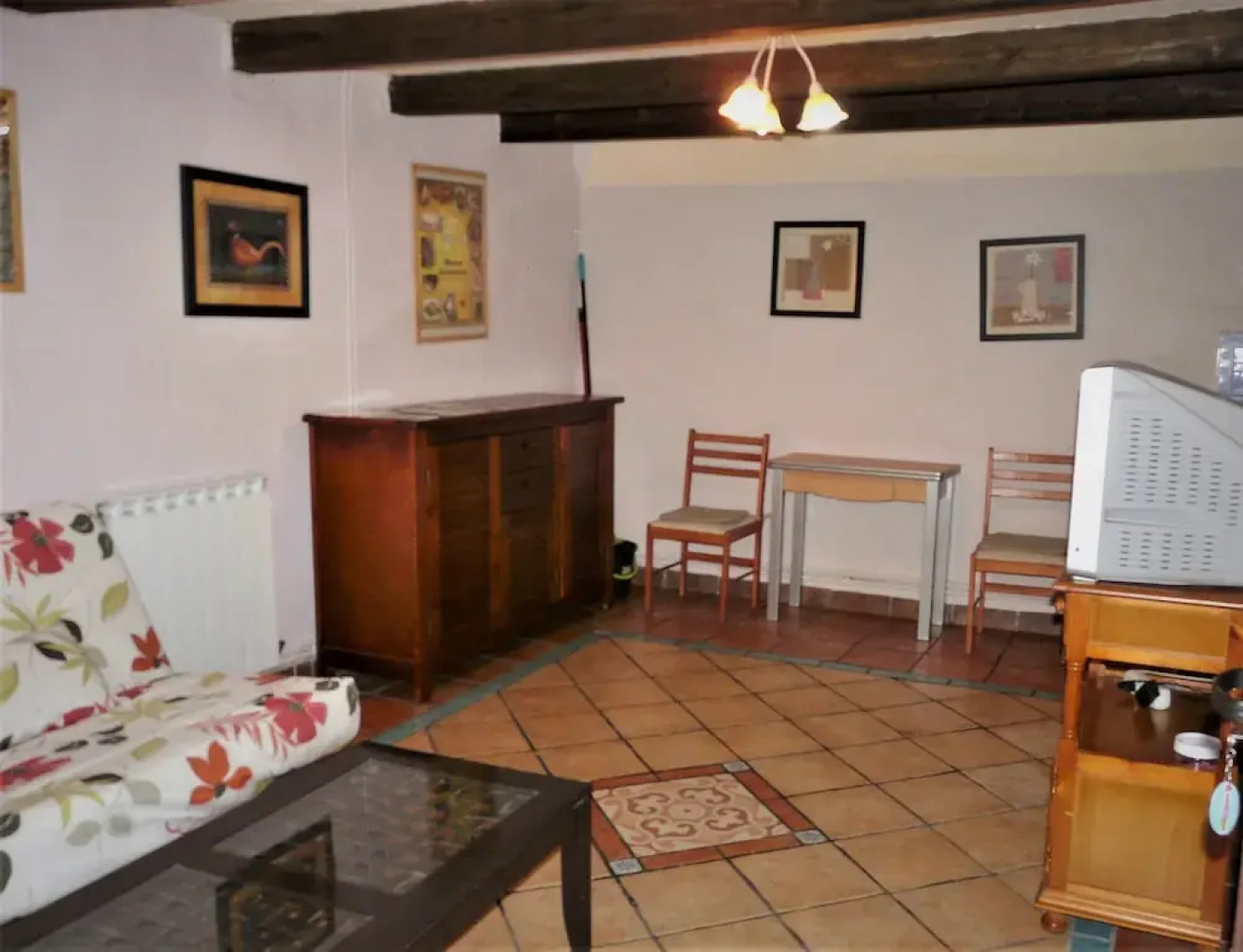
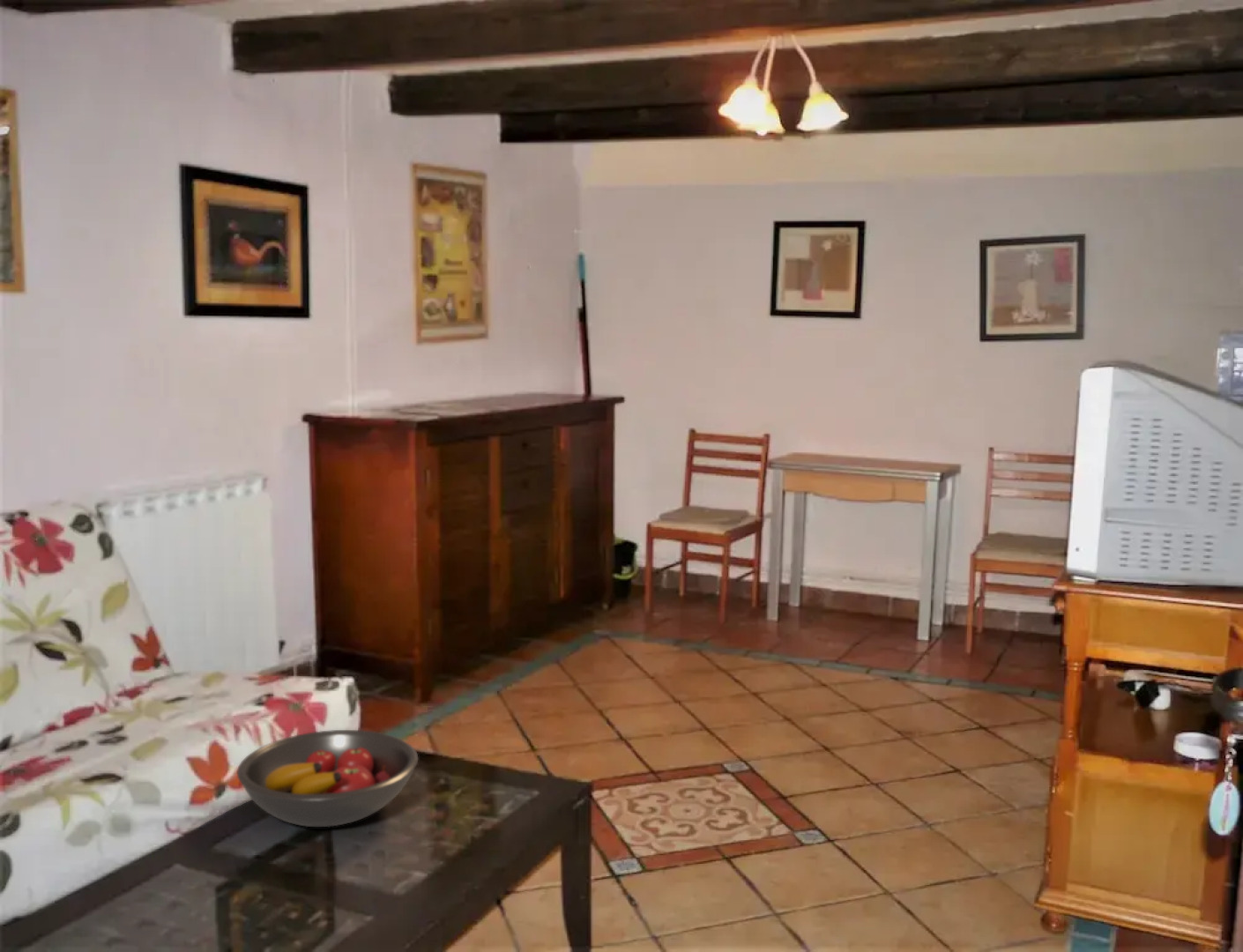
+ fruit bowl [236,729,419,828]
